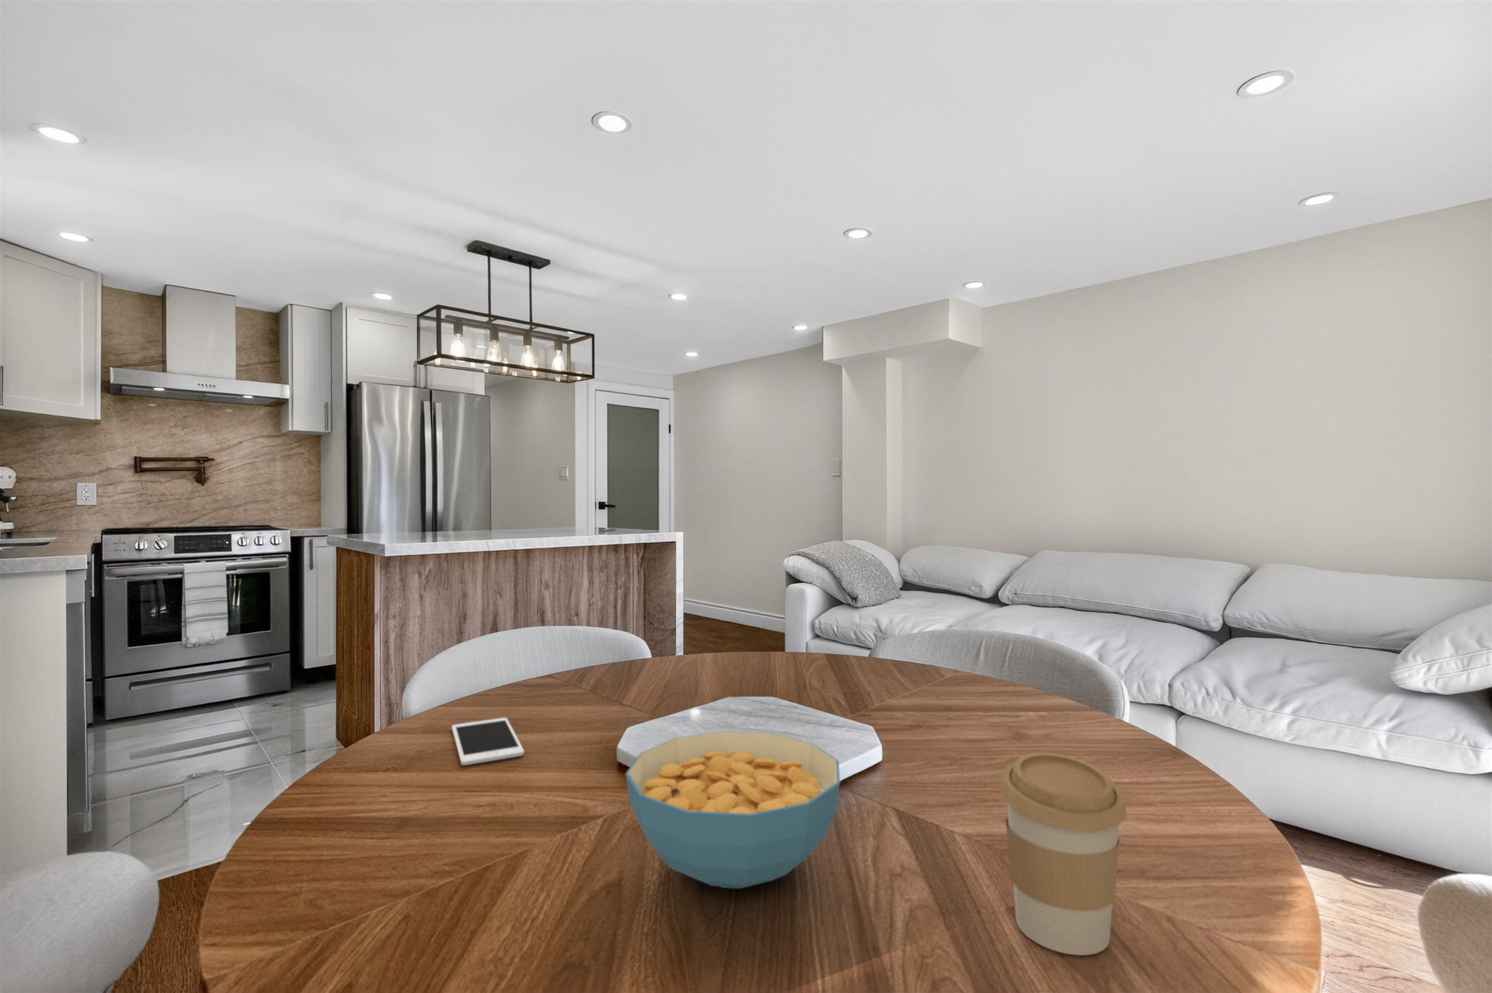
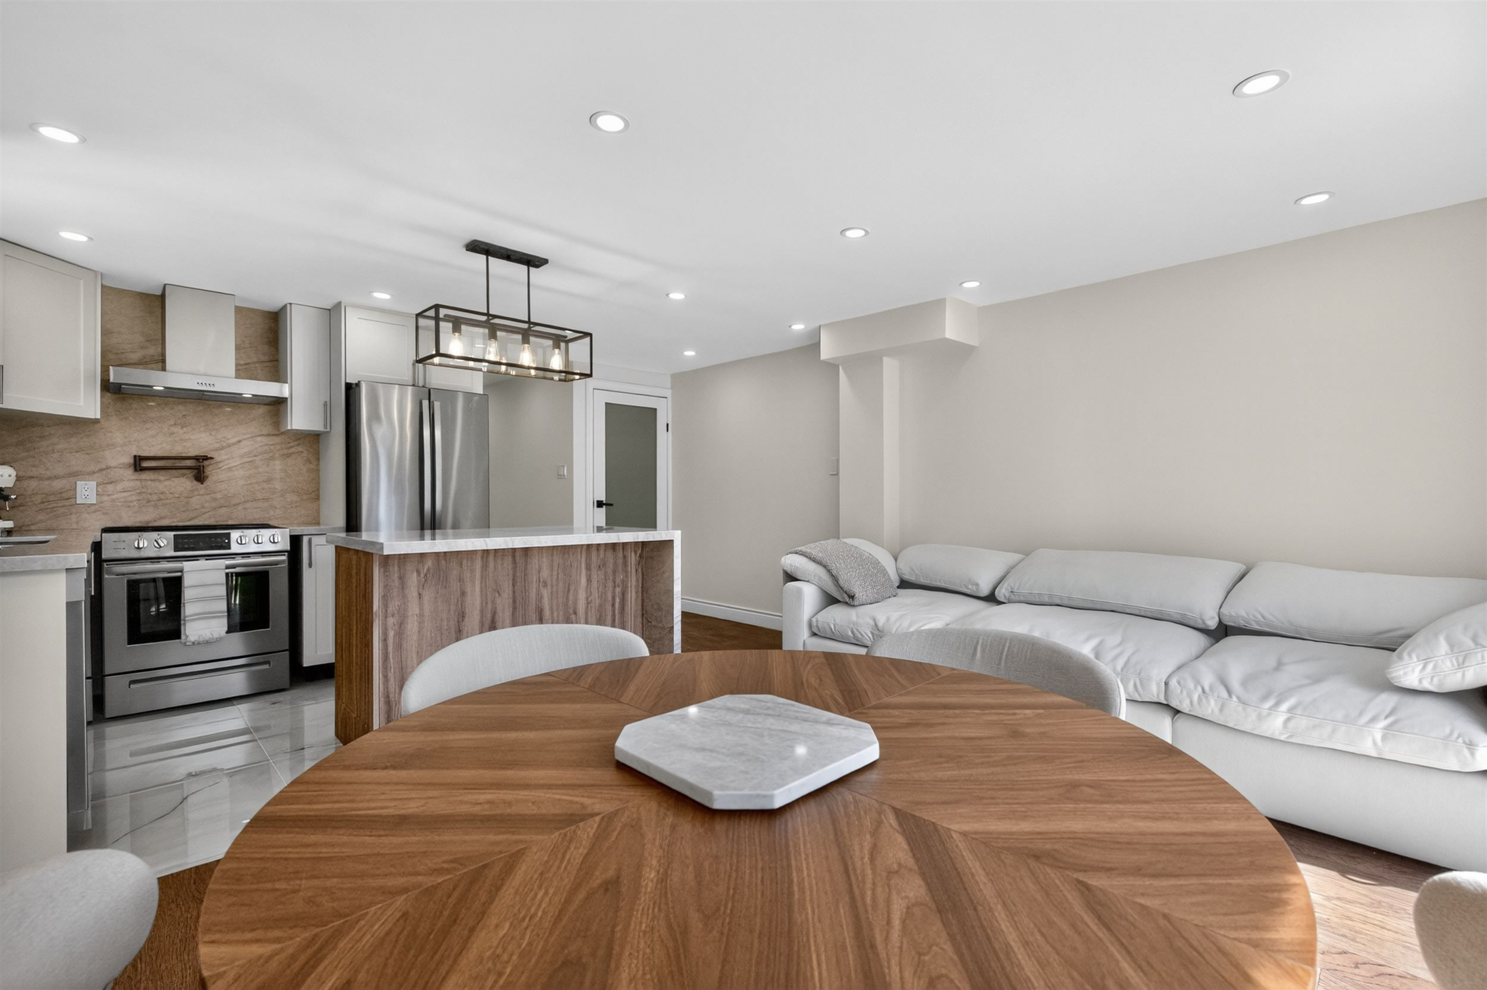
- coffee cup [1000,751,1127,956]
- cereal bowl [625,730,840,889]
- cell phone [451,717,524,766]
